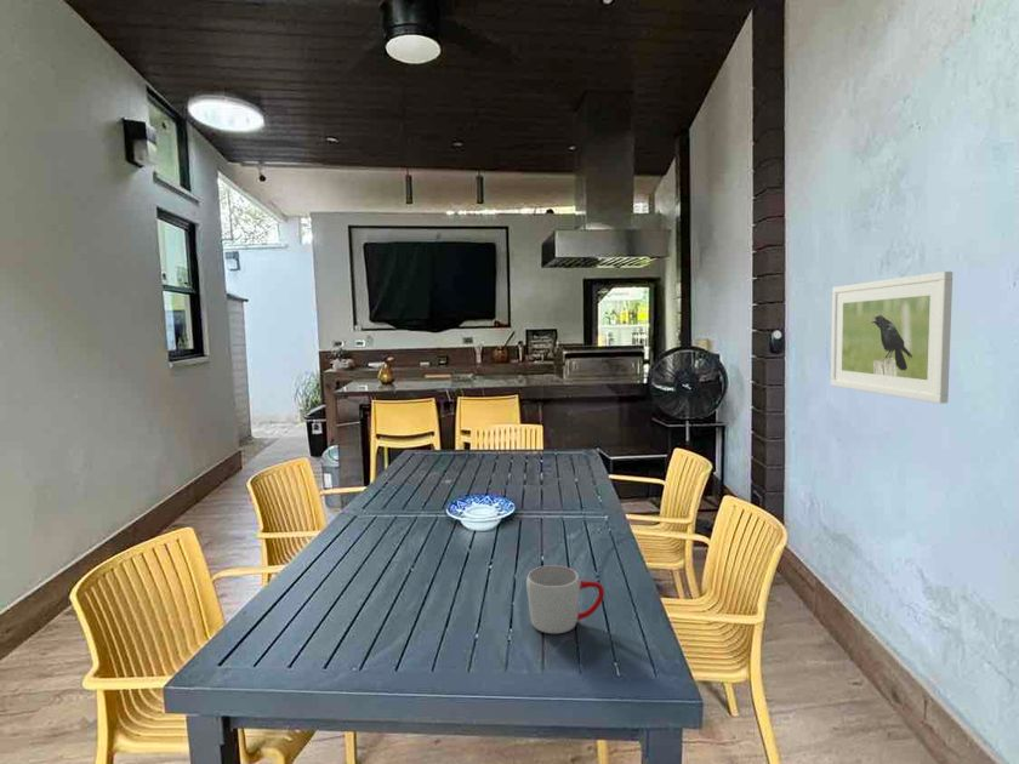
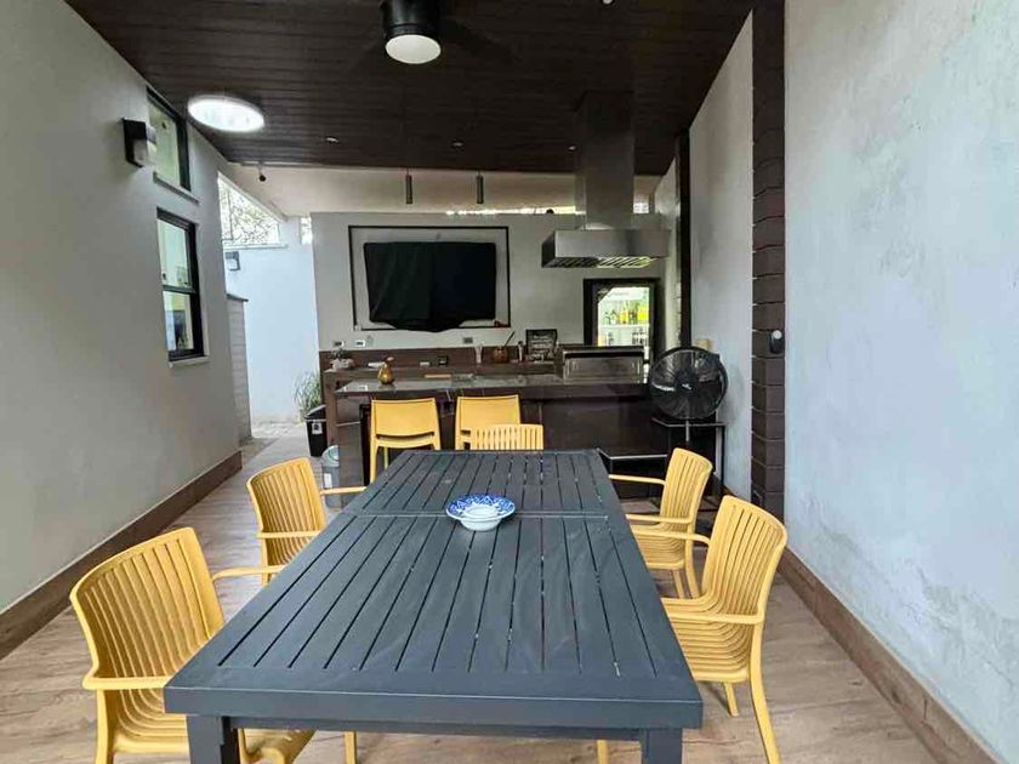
- mug [525,564,605,634]
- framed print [830,270,953,405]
